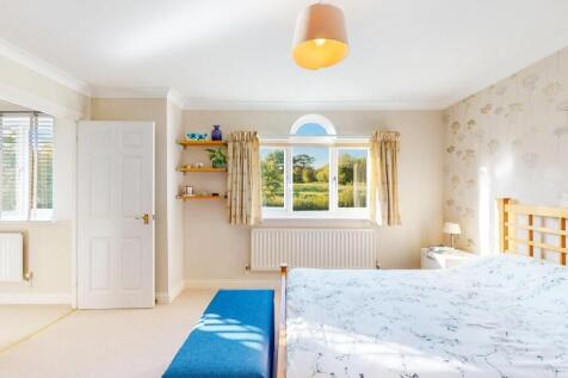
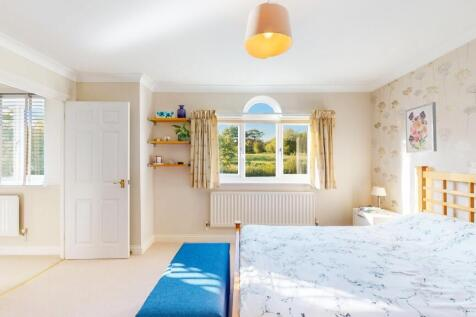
+ wall art [404,101,438,154]
